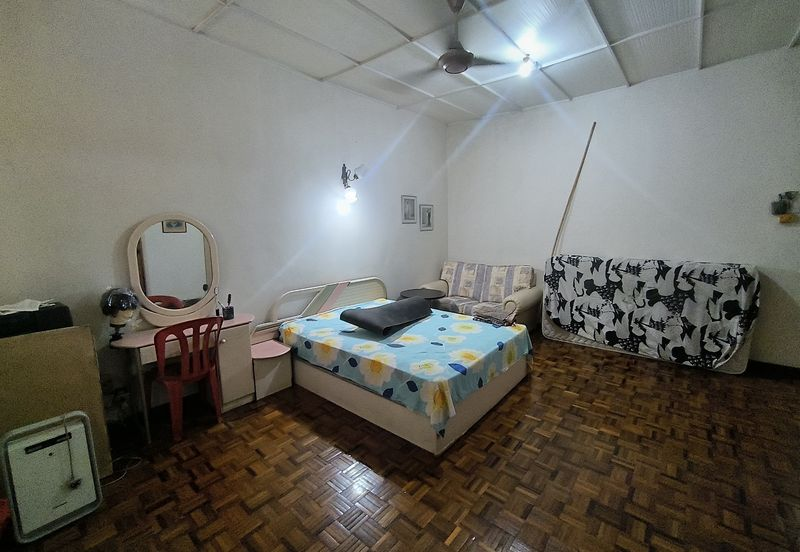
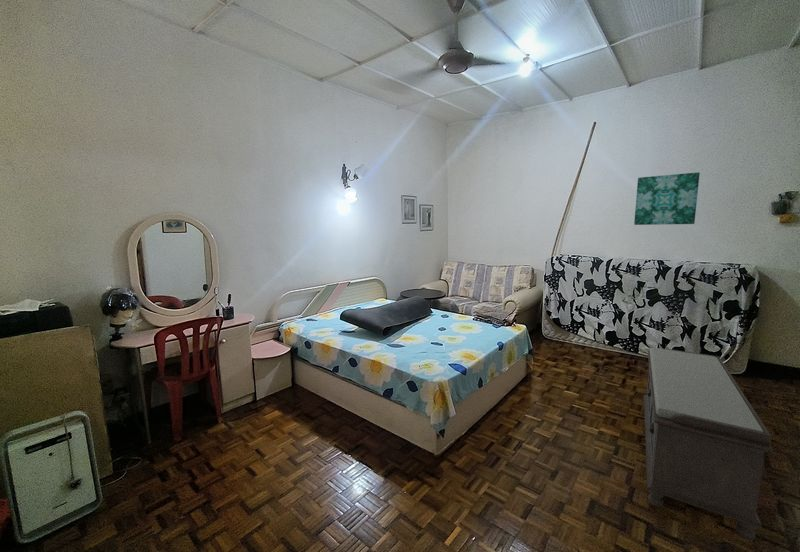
+ bench [643,347,774,541]
+ wall art [633,171,701,226]
